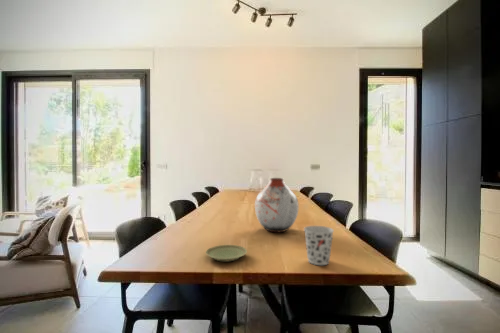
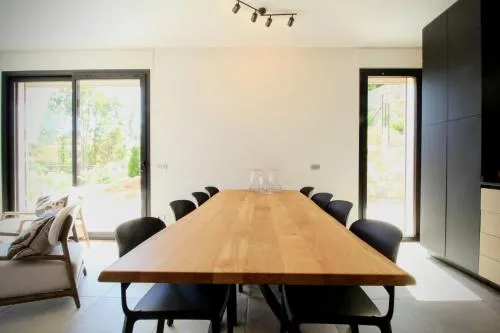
- cup [303,225,335,266]
- plate [205,244,248,262]
- vase [254,177,300,233]
